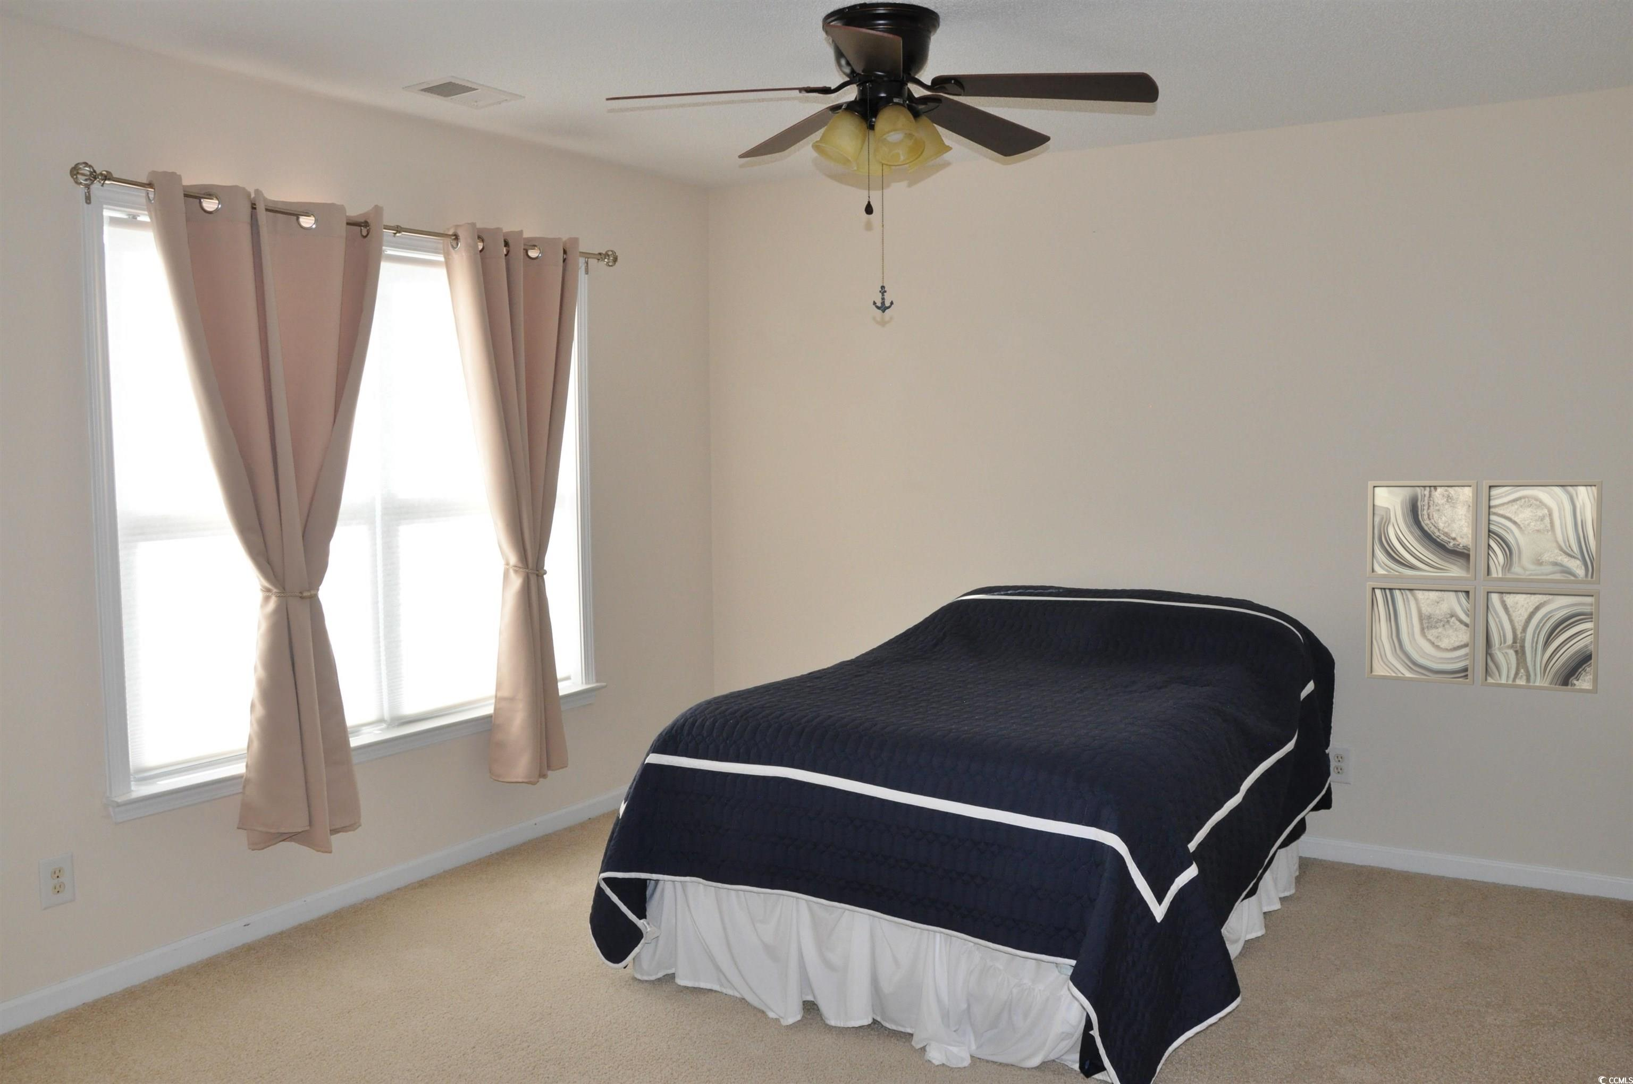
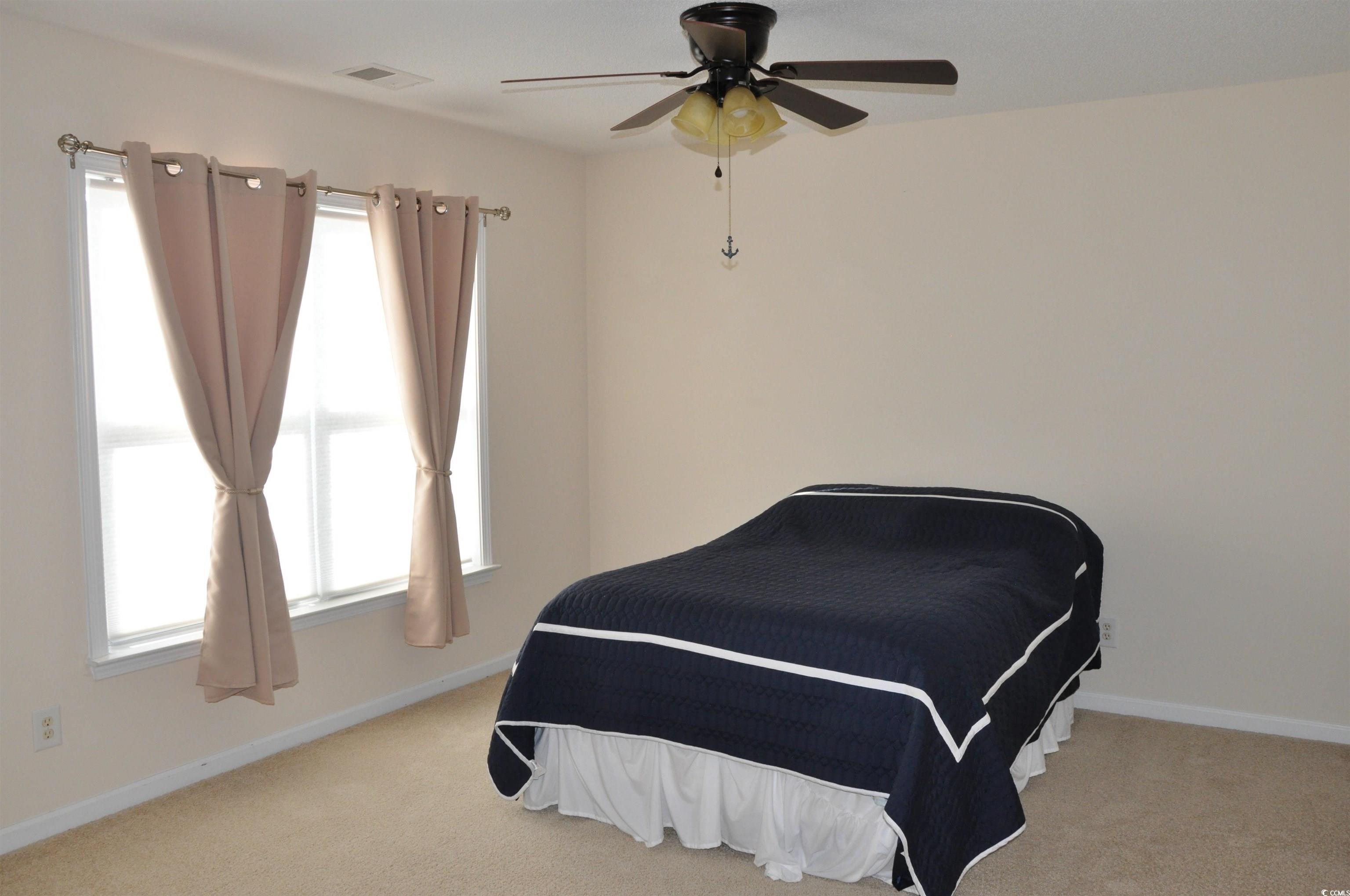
- wall art [1366,479,1603,694]
